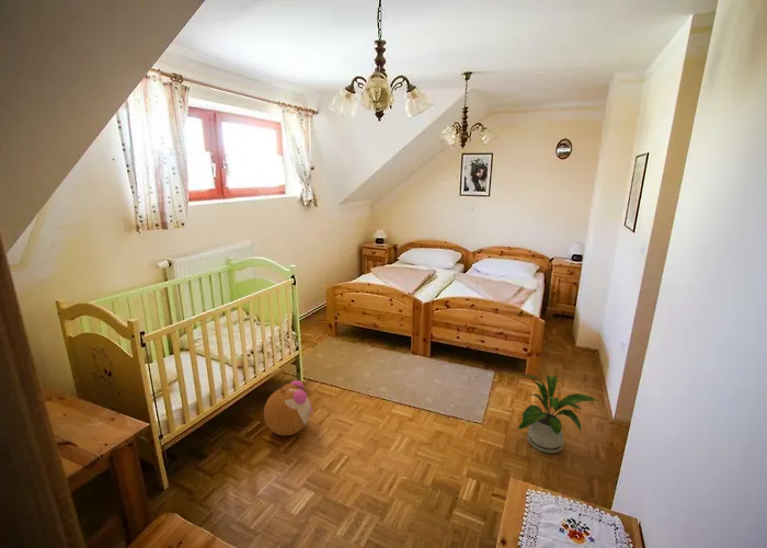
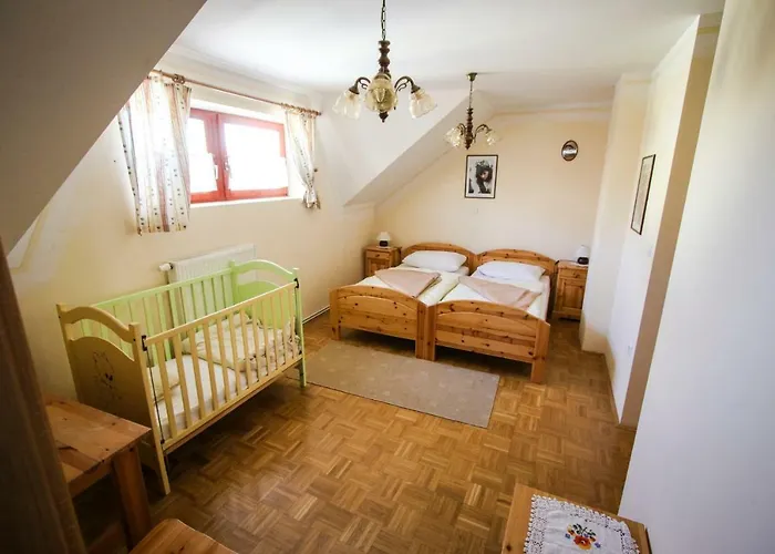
- house plant [516,374,599,454]
- plush toy [263,379,314,436]
